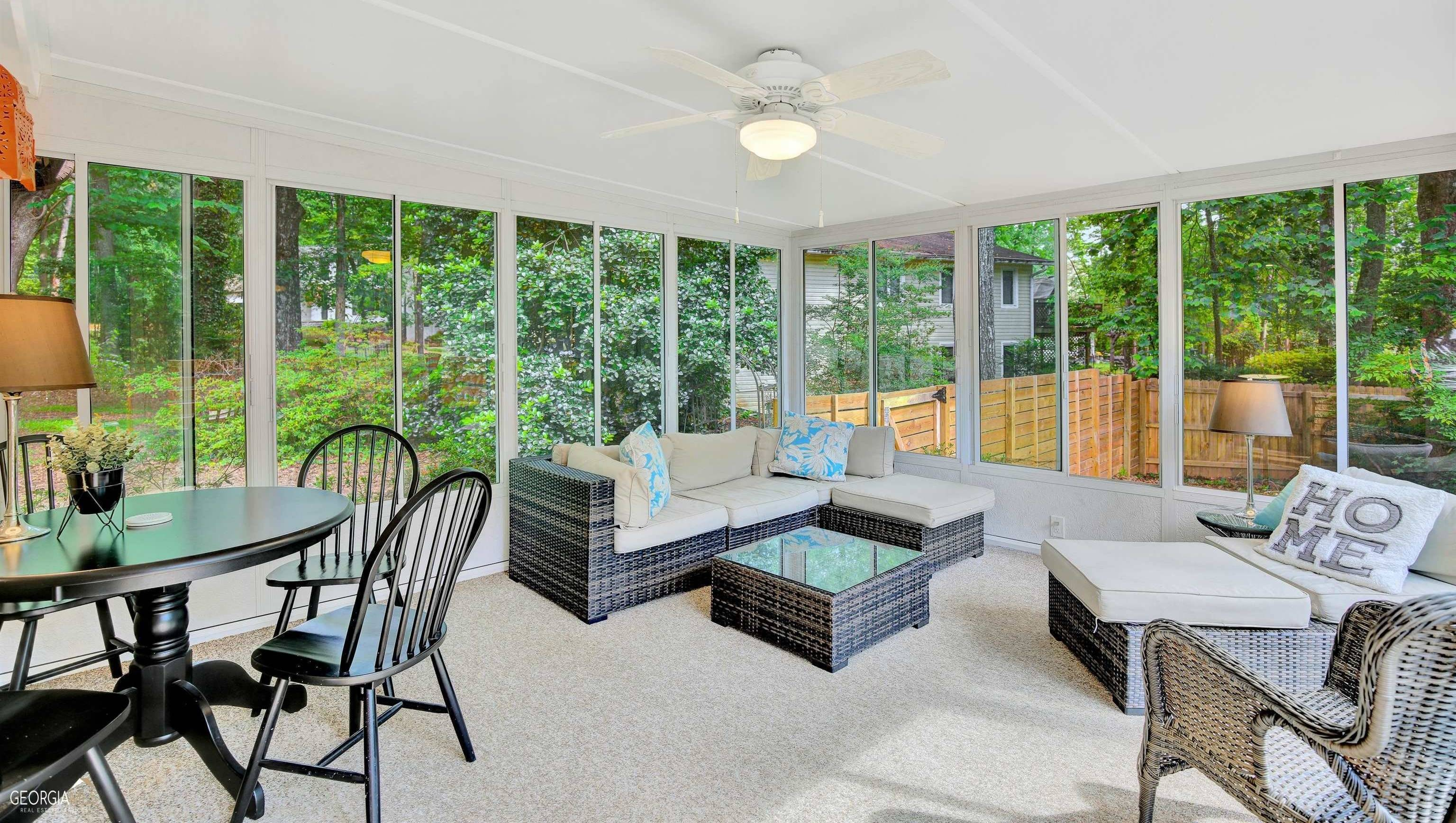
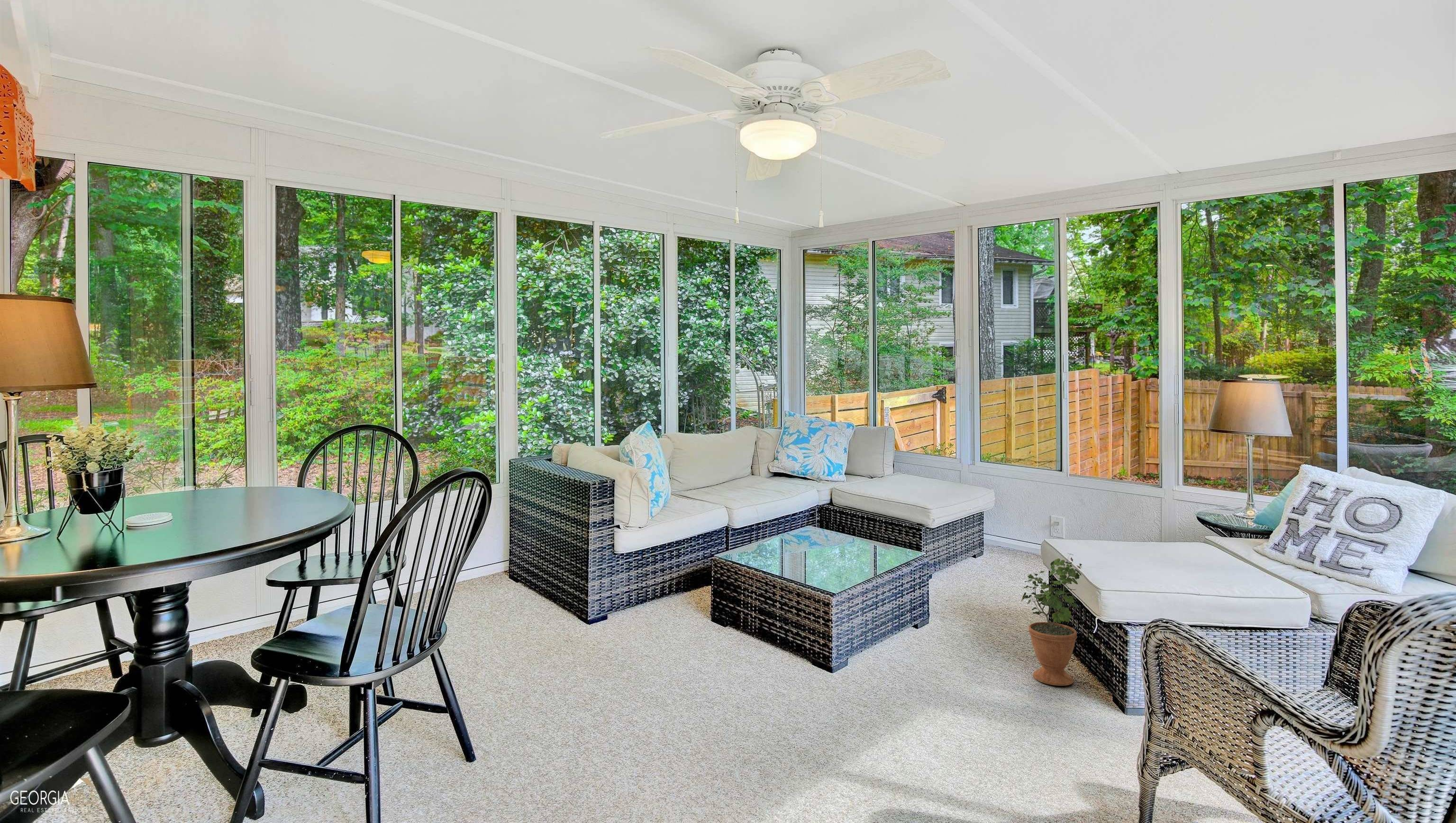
+ potted plant [1021,553,1083,686]
